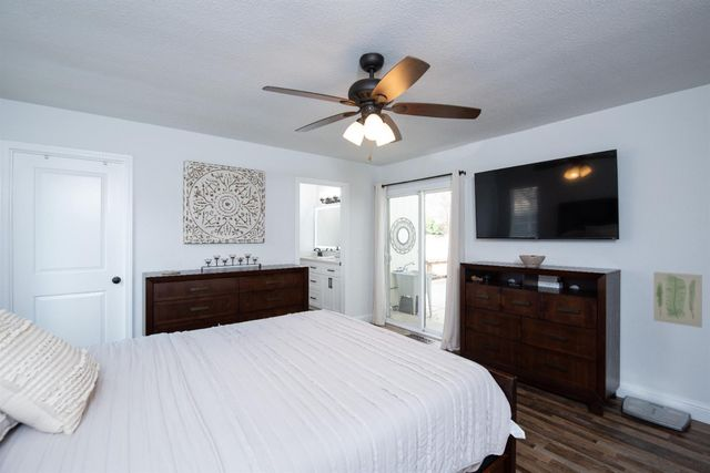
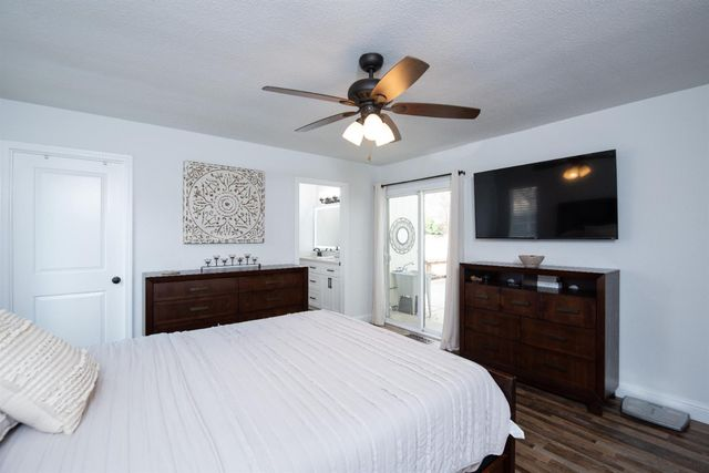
- wall art [652,270,703,329]
